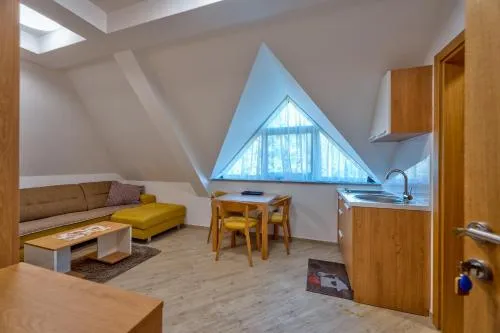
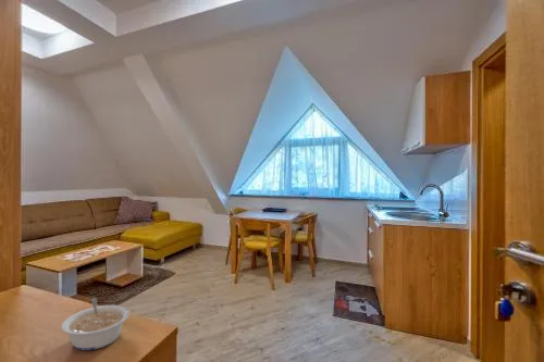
+ legume [61,297,131,351]
